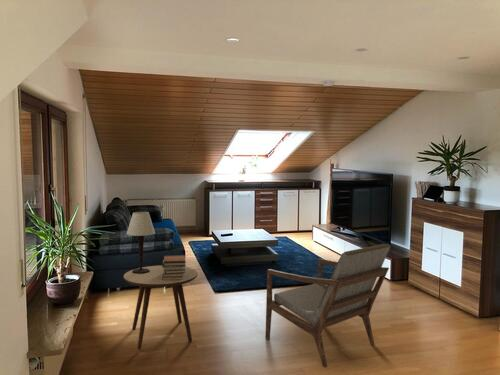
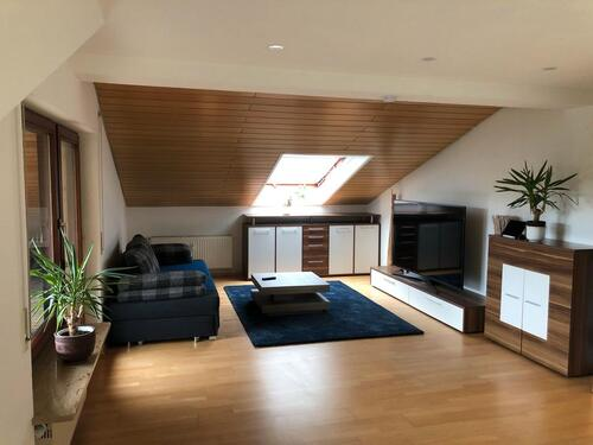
- armchair [264,243,391,369]
- side table [123,264,199,351]
- table lamp [126,211,156,274]
- book stack [161,254,187,280]
